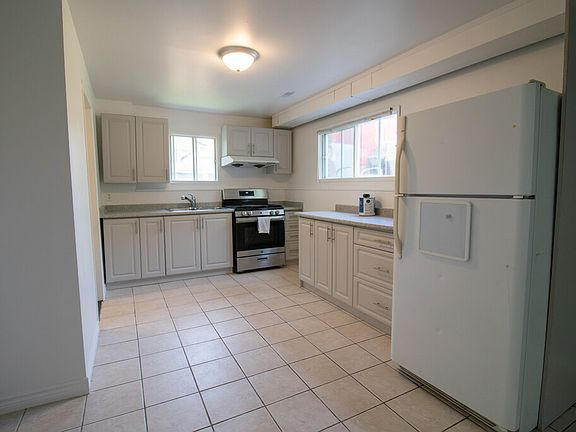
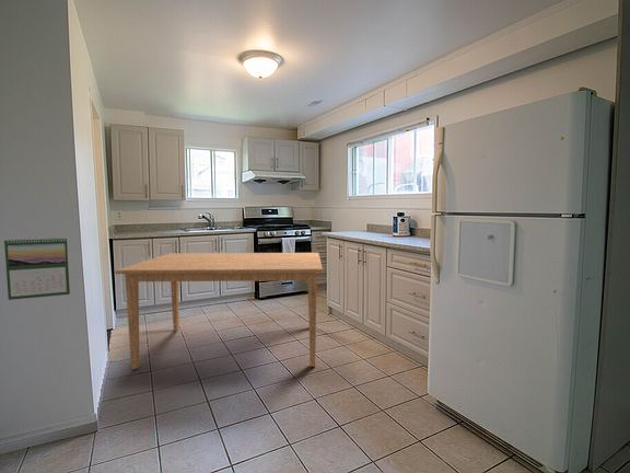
+ dining table [114,252,324,370]
+ calendar [3,235,71,301]
